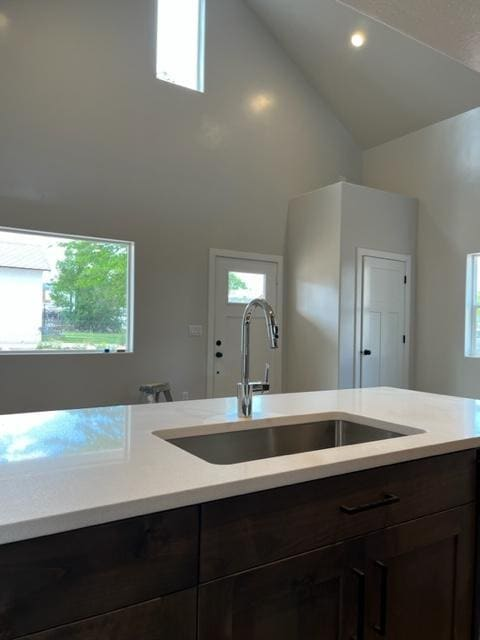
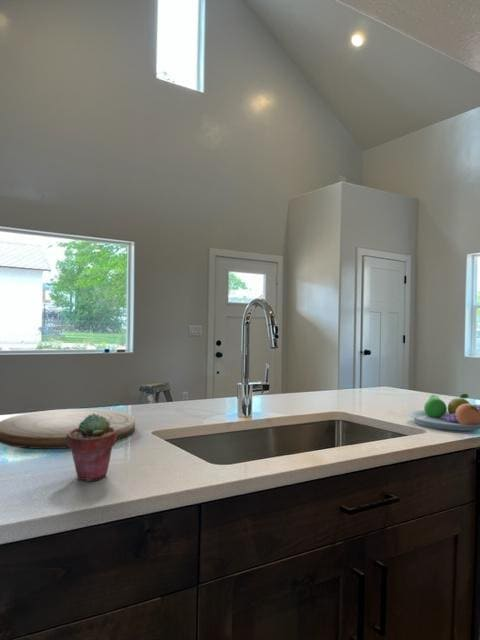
+ cutting board [0,408,136,450]
+ fruit bowl [408,393,480,432]
+ potted succulent [66,413,117,482]
